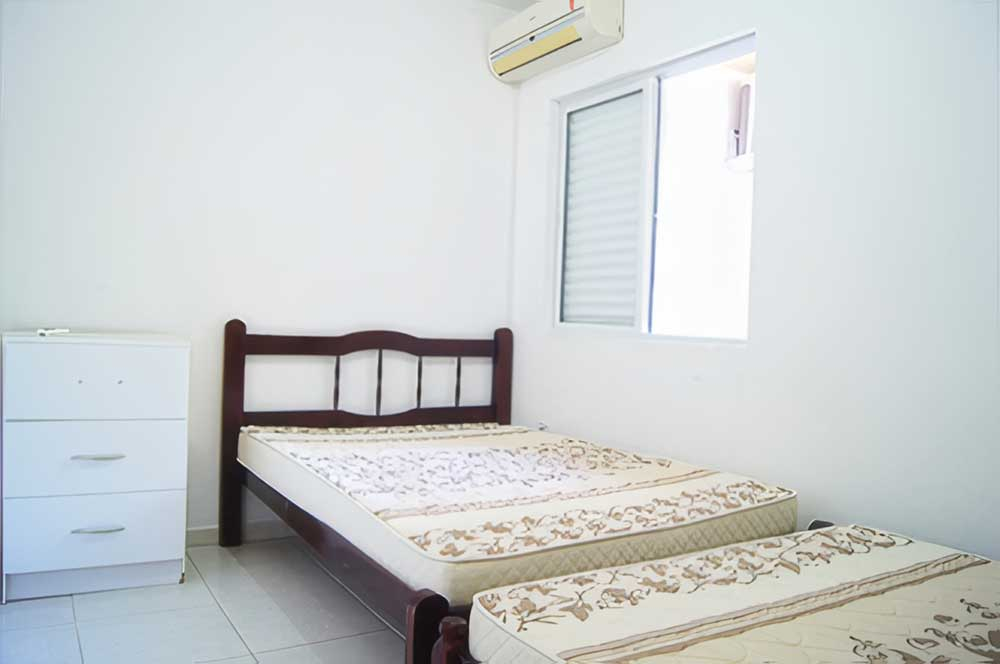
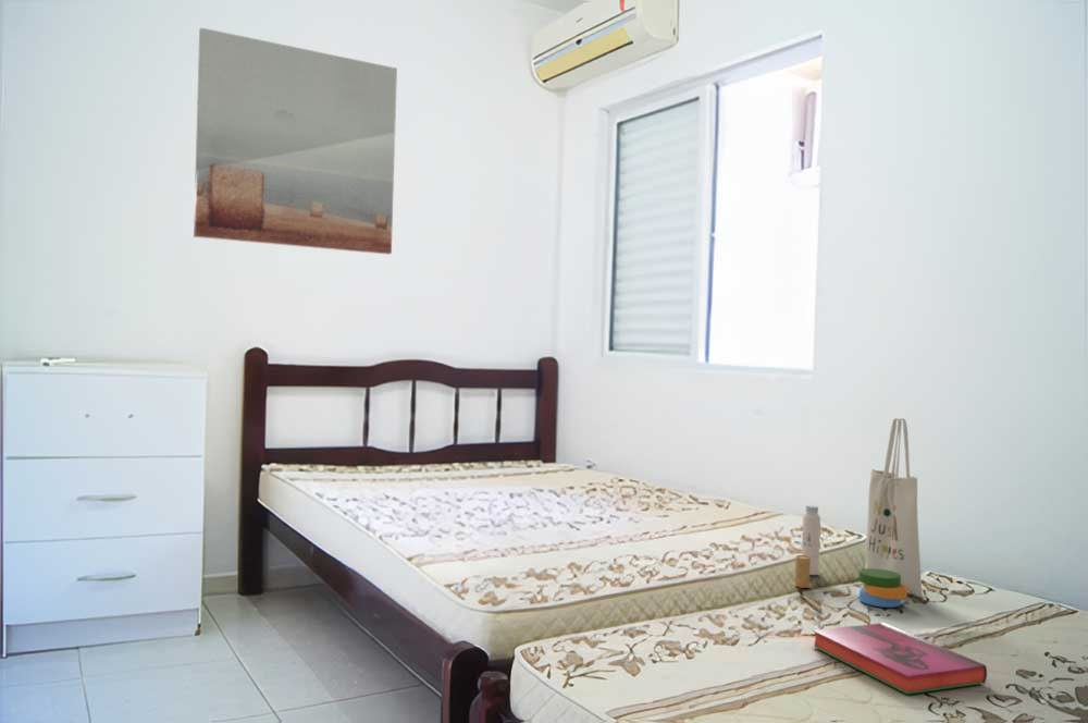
+ hardback book [811,621,988,695]
+ tote bag [794,417,924,613]
+ wall art [193,27,398,256]
